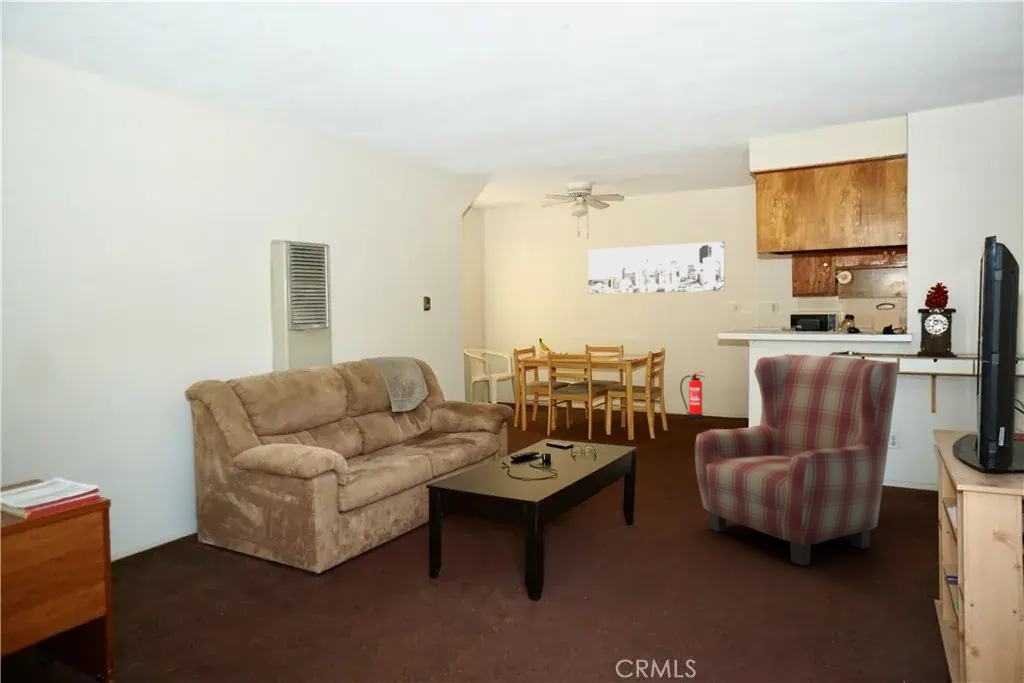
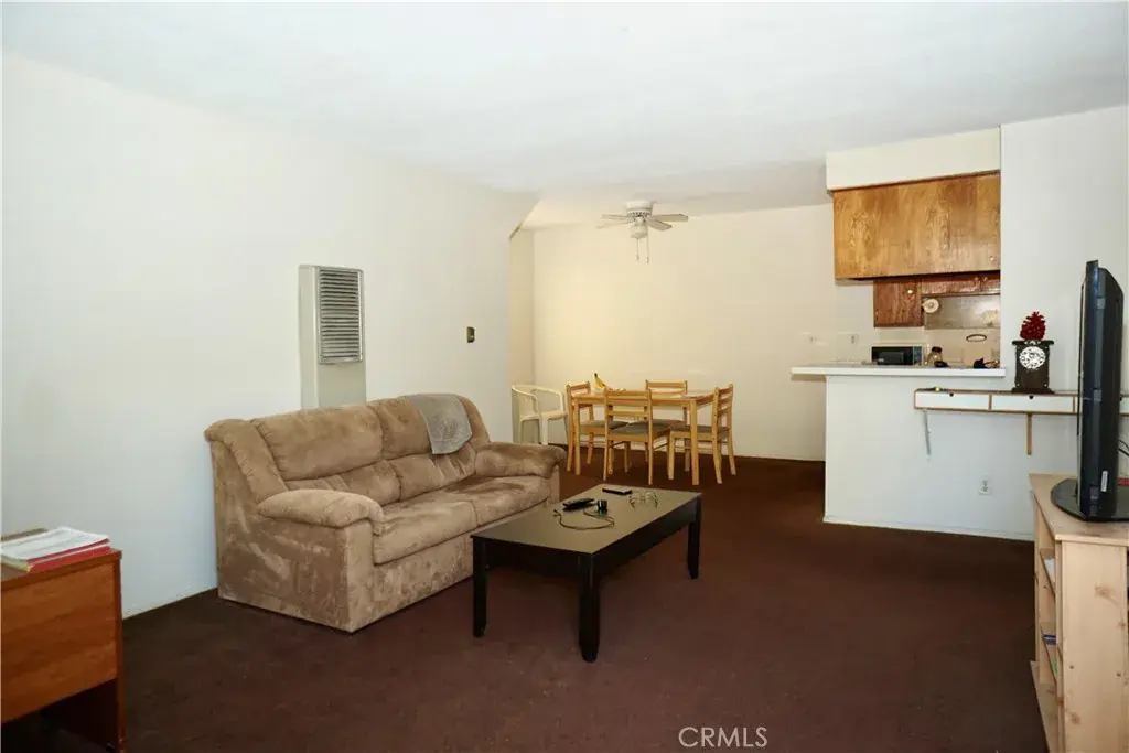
- armchair [694,353,899,567]
- wall art [587,241,725,295]
- fire extinguisher [679,370,706,419]
